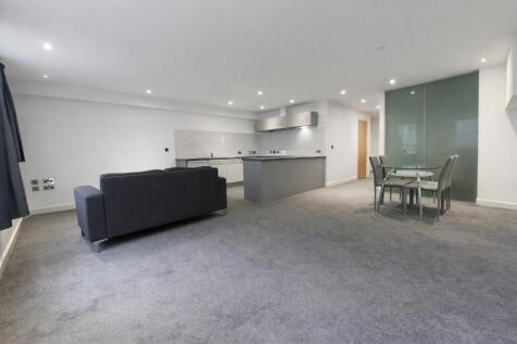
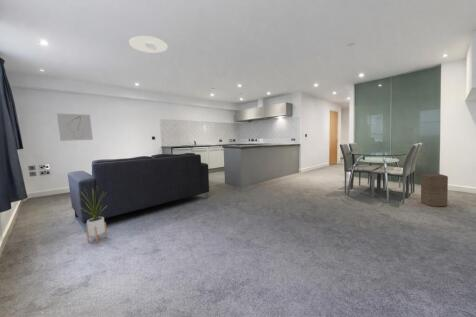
+ ceiling light [128,35,169,54]
+ wall art [56,113,94,142]
+ house plant [76,186,108,244]
+ wooden block [420,173,449,208]
